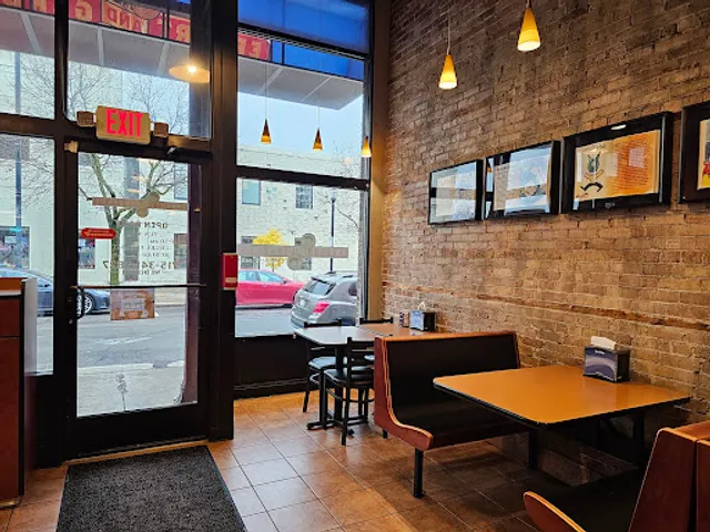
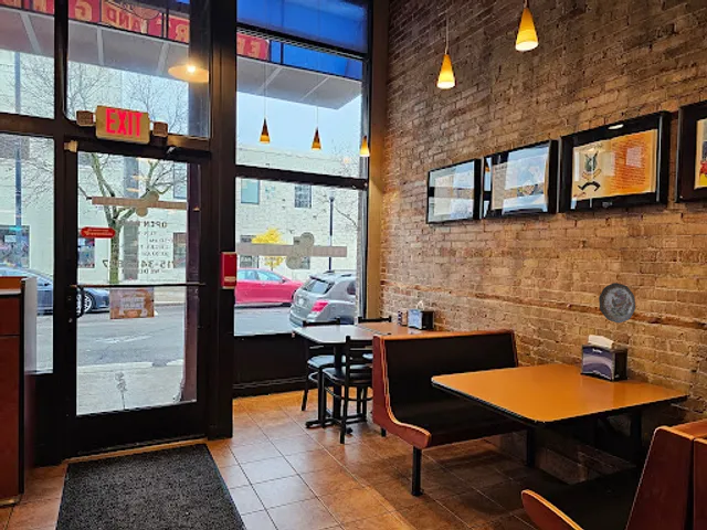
+ decorative plate [598,282,636,324]
